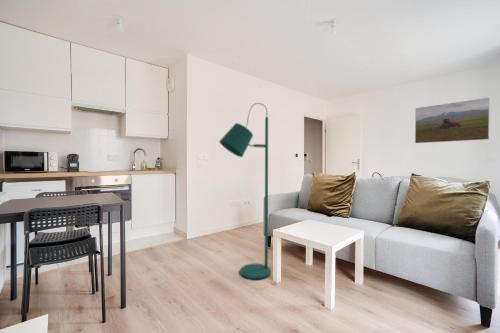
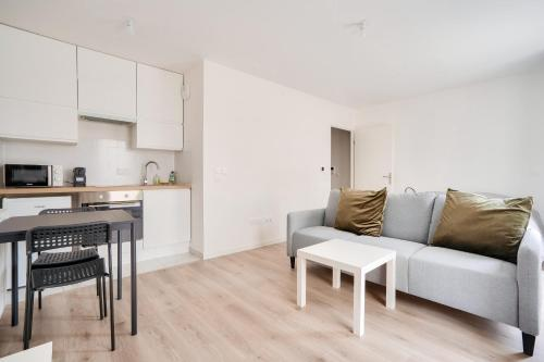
- floor lamp [218,102,272,280]
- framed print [414,97,490,144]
